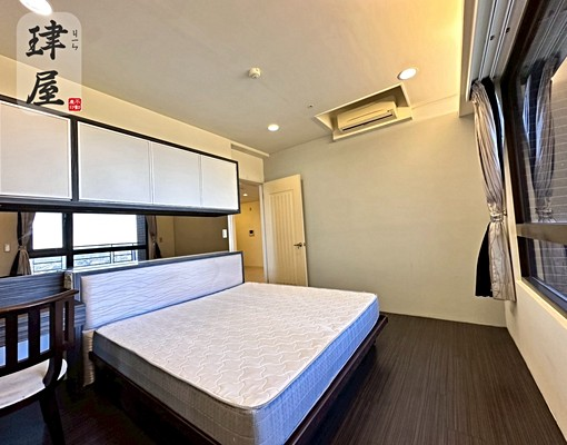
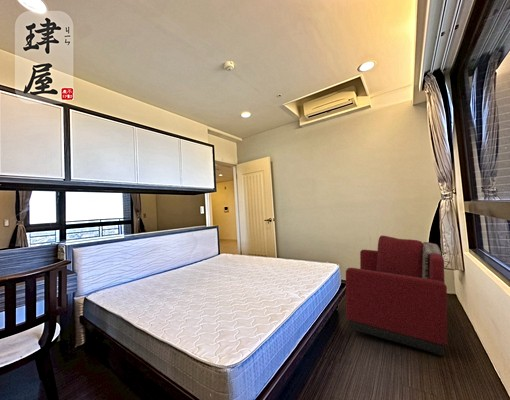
+ armchair [345,235,448,357]
